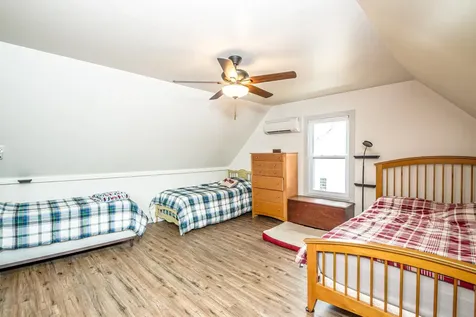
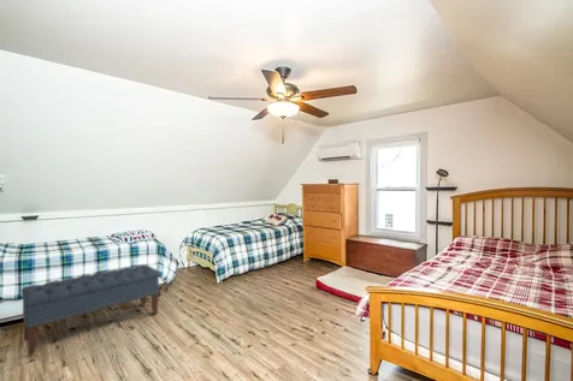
+ bench [20,263,161,358]
